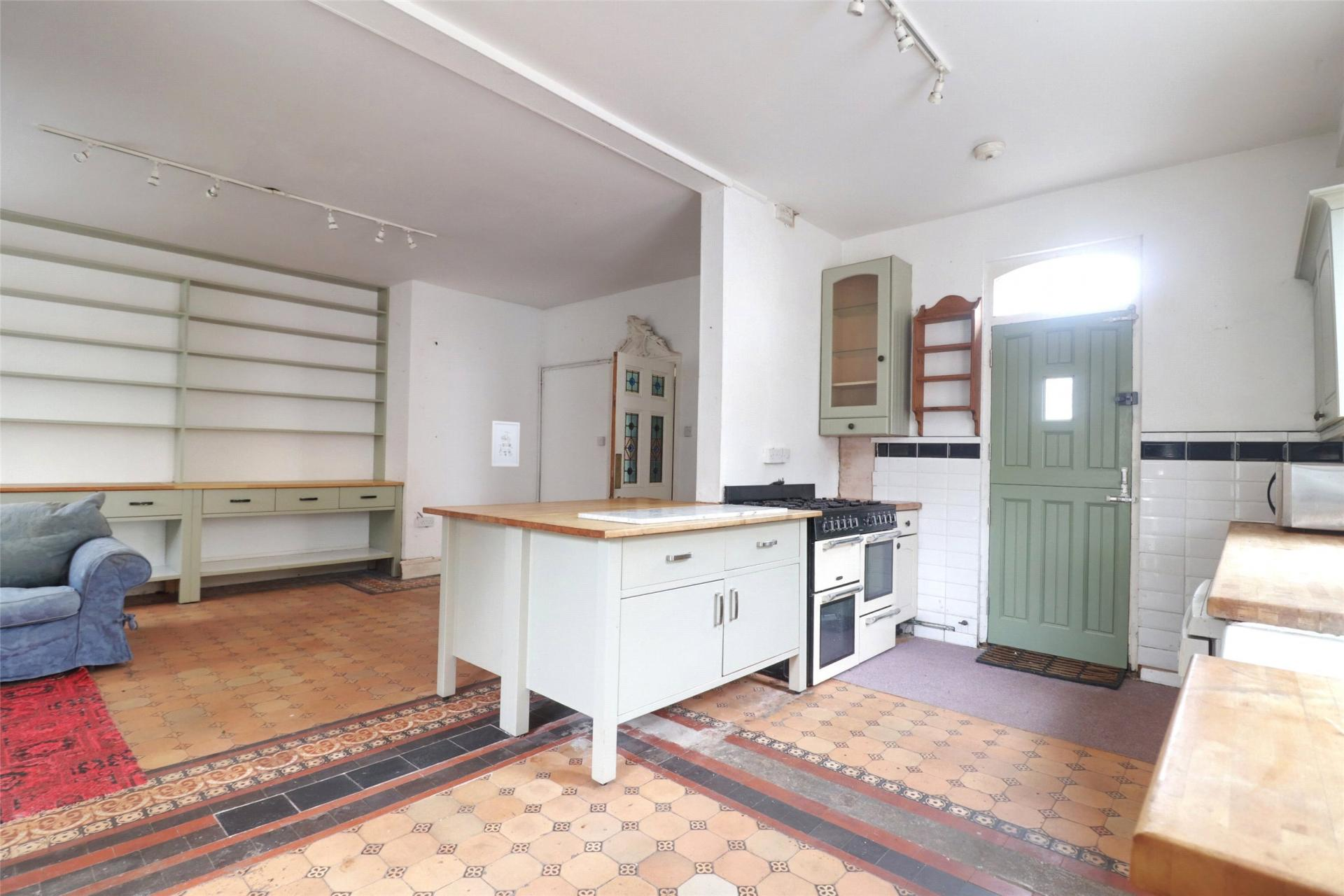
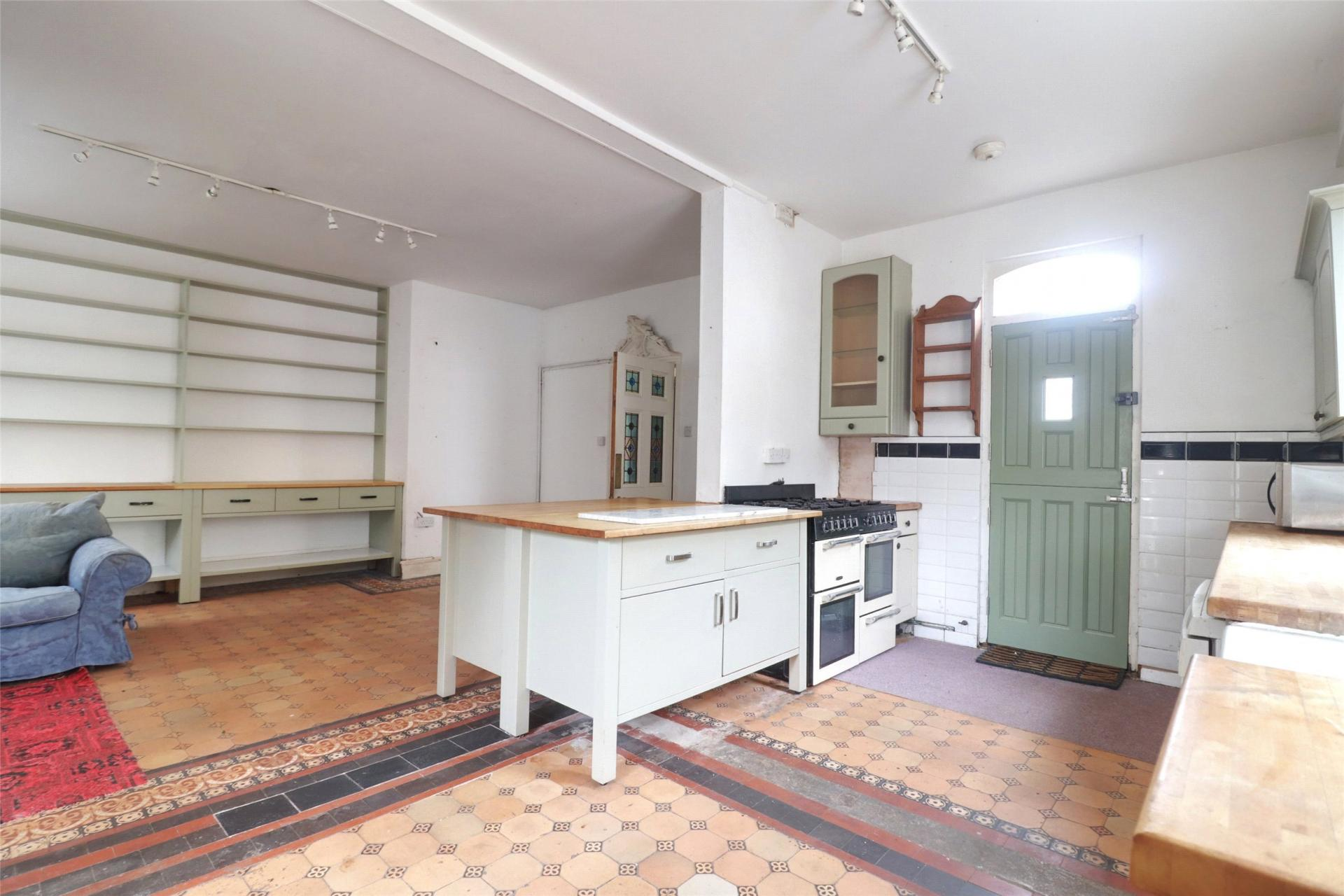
- wall art [491,420,521,468]
